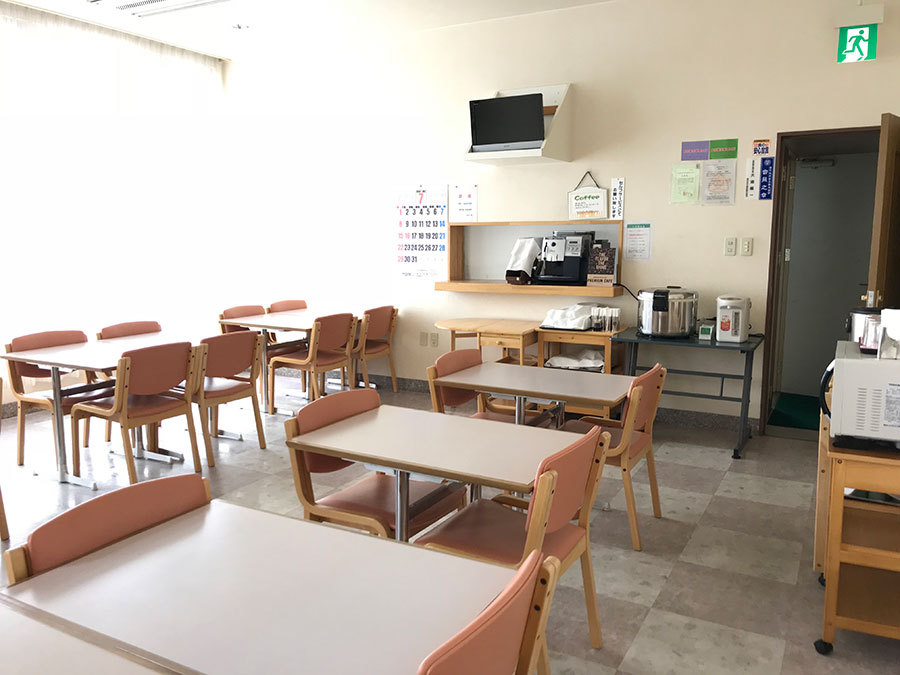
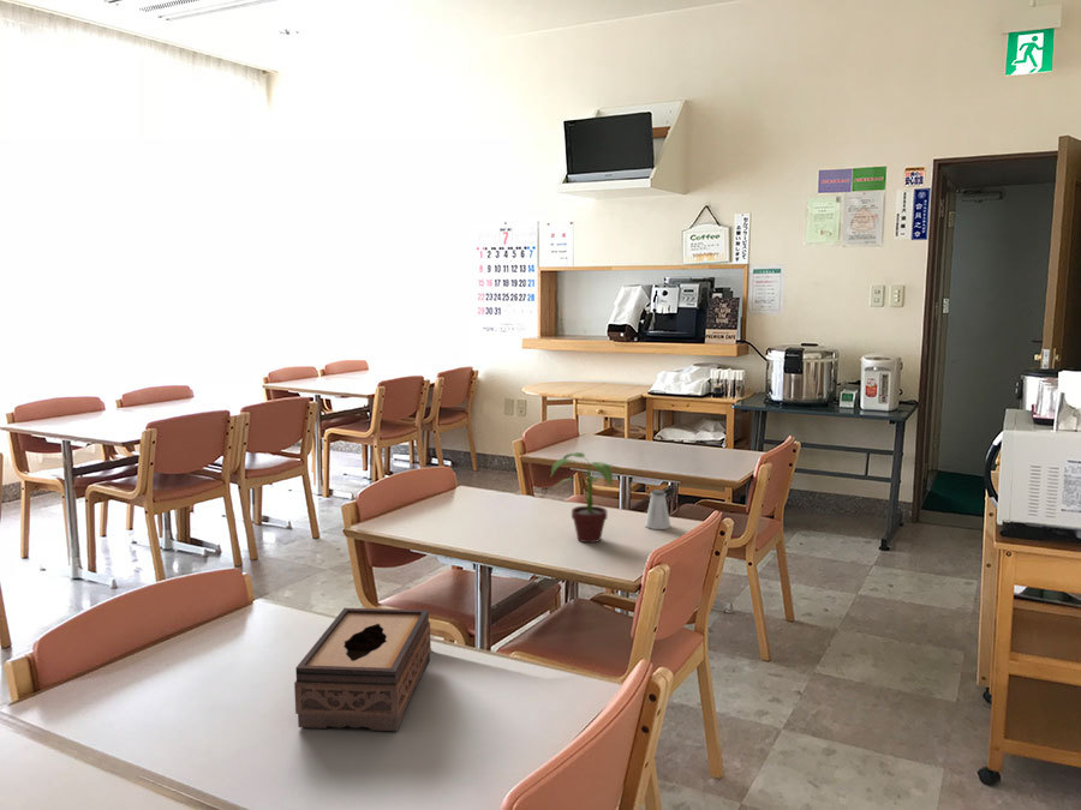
+ saltshaker [644,488,671,530]
+ potted plant [549,451,621,544]
+ tissue box [293,607,432,732]
